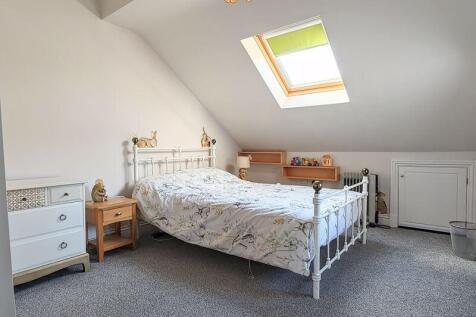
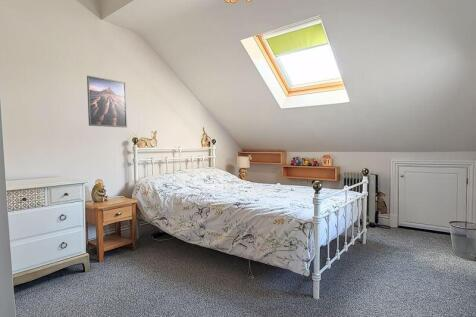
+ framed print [86,75,128,128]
